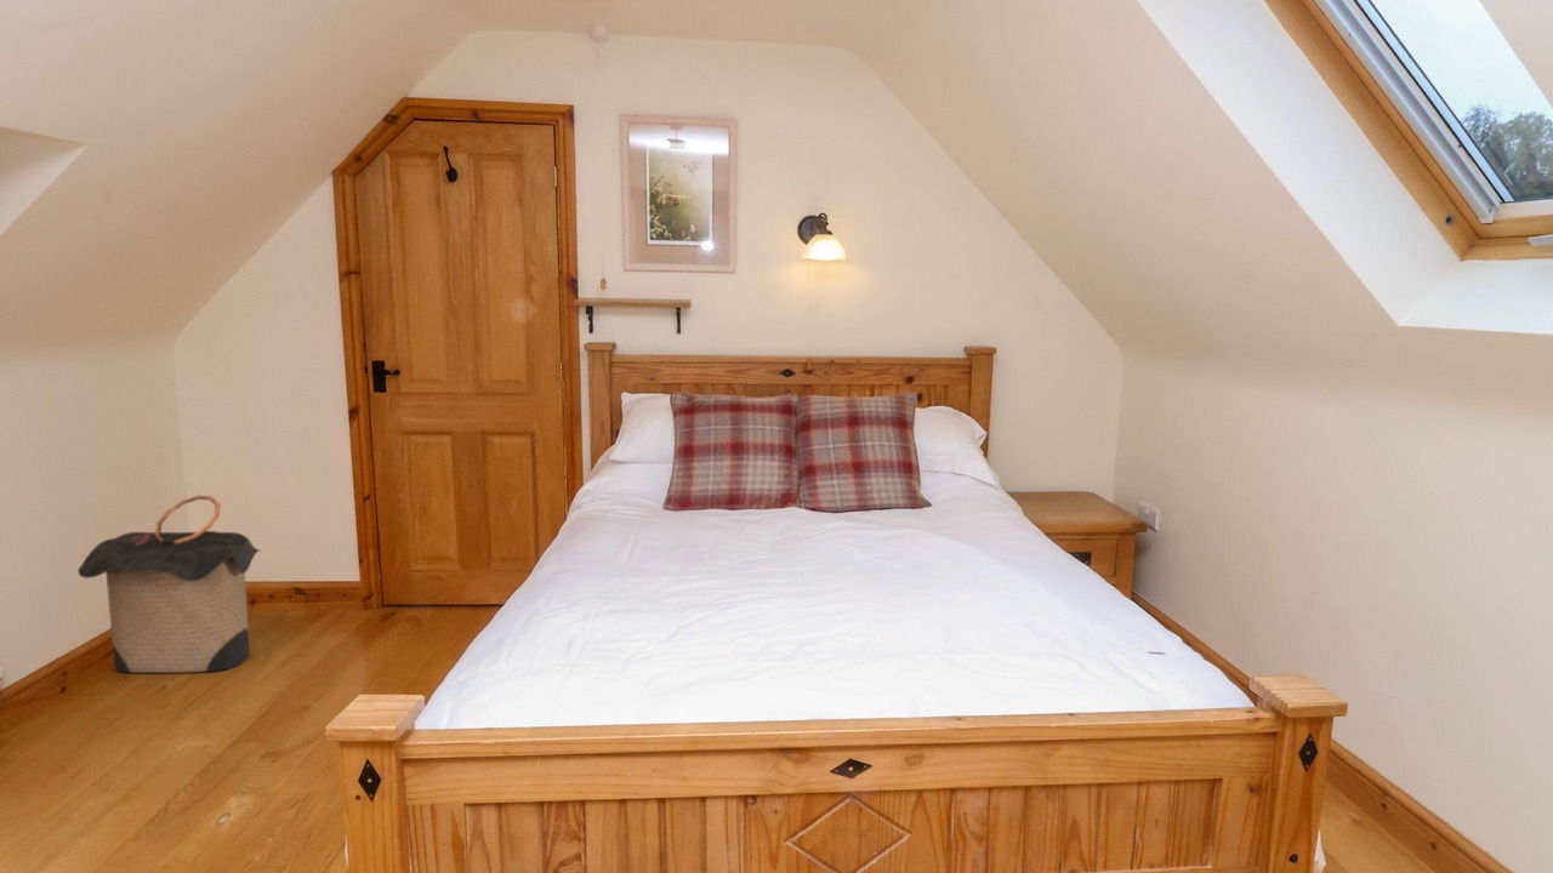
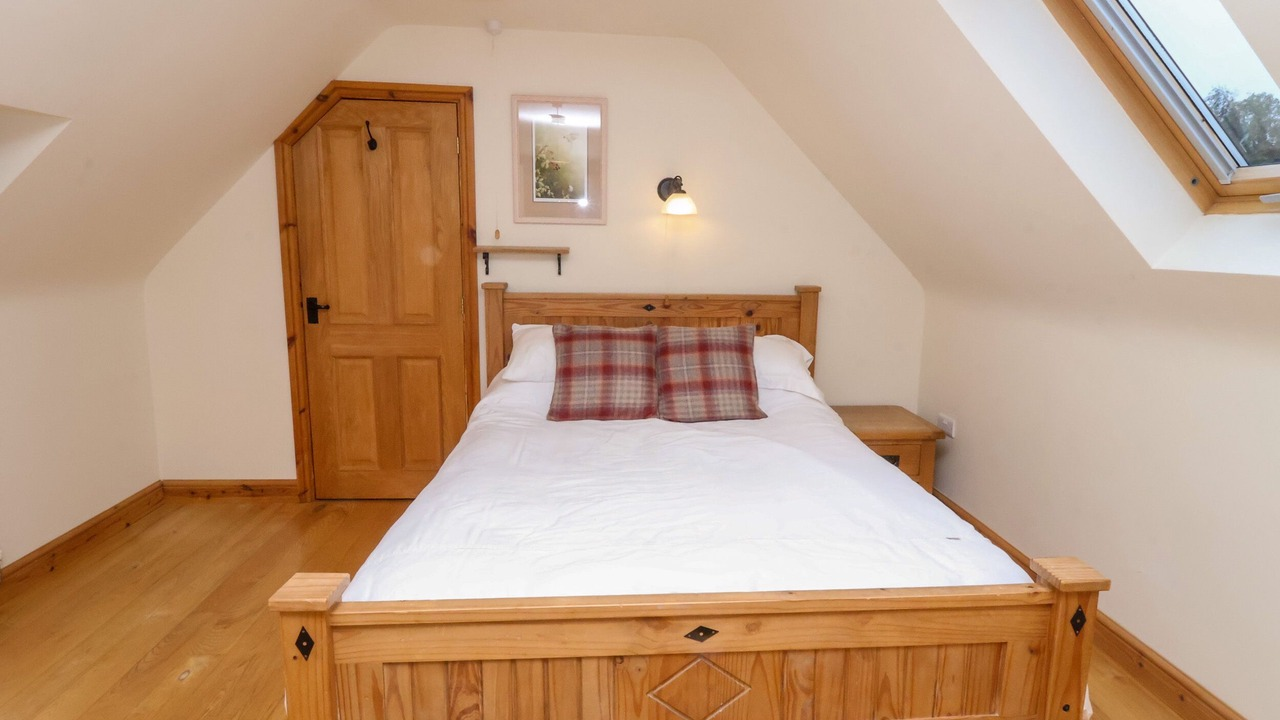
- laundry hamper [76,493,261,674]
